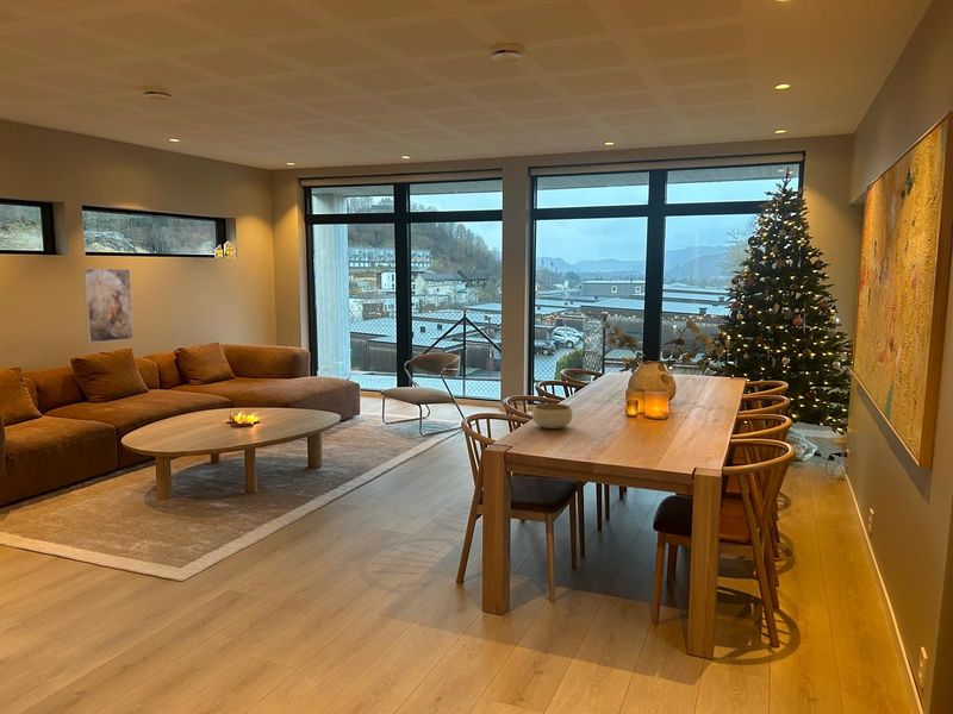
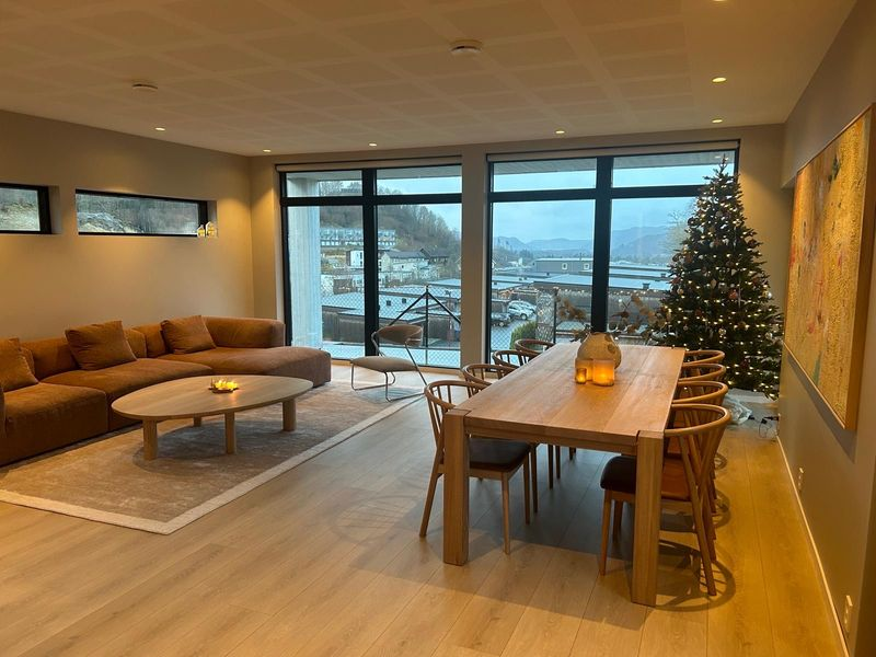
- bowl [531,402,573,430]
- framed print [82,268,135,344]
